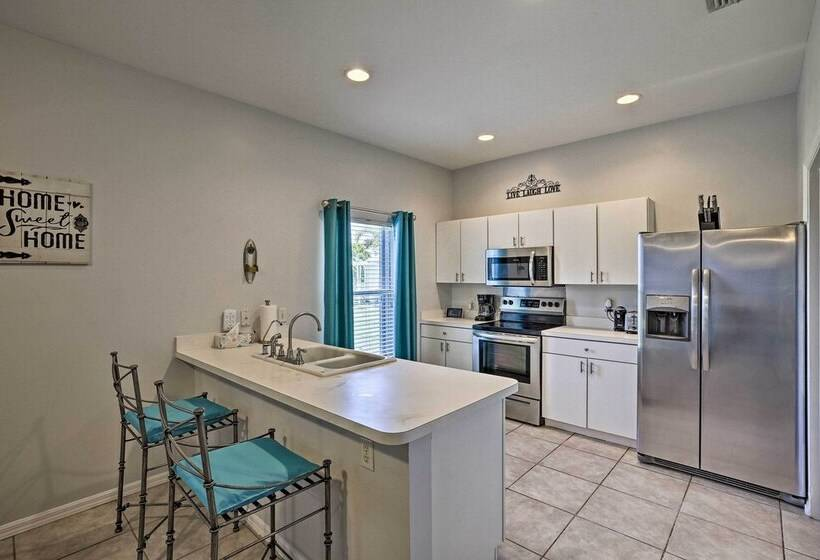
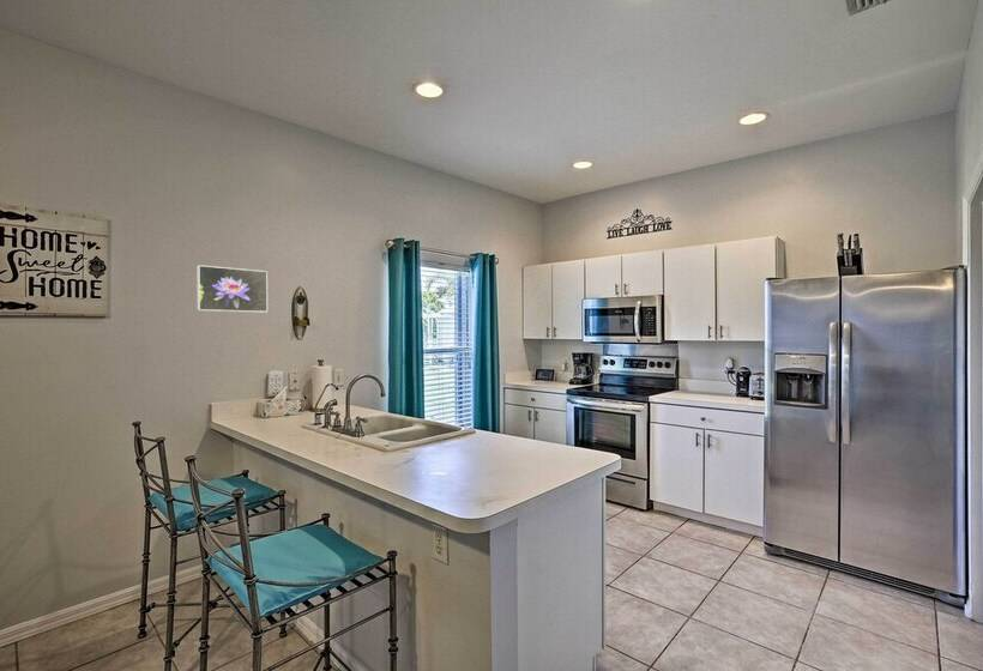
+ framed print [195,264,269,314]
